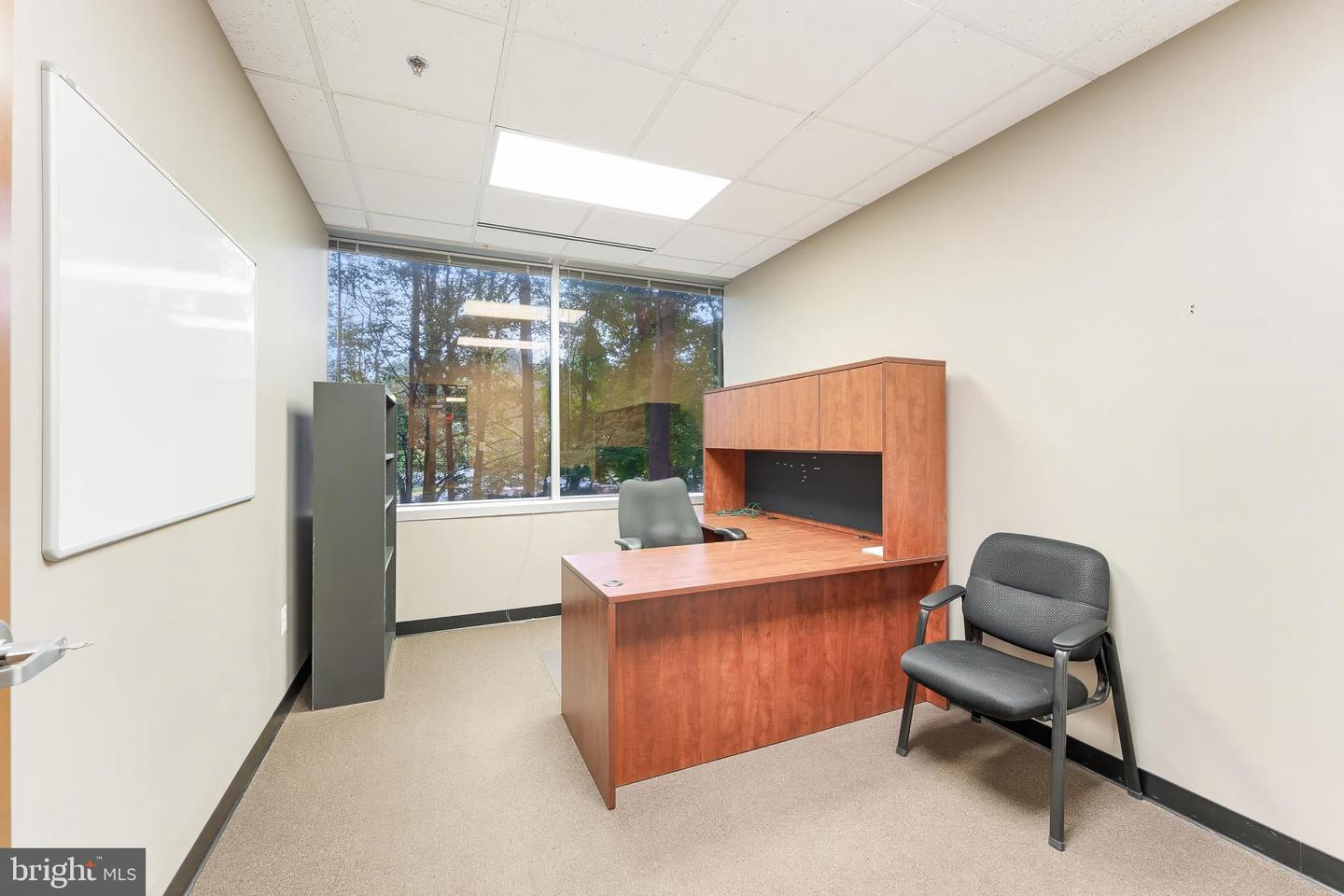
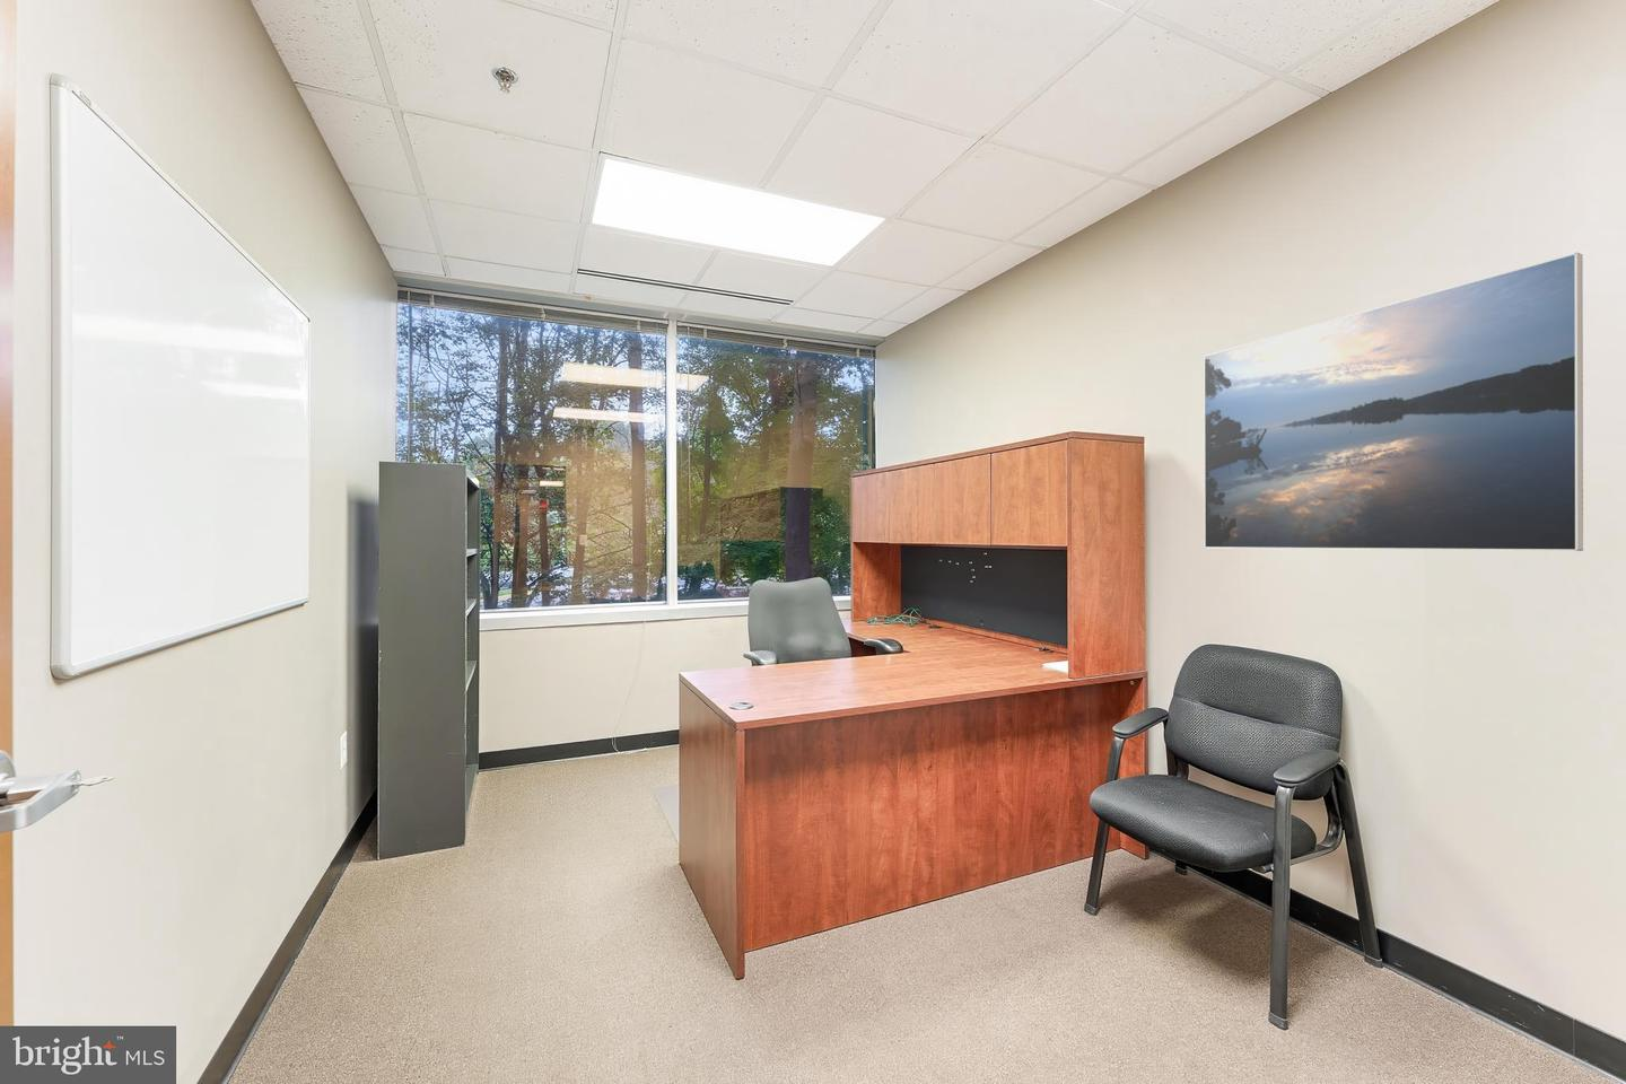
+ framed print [1203,250,1584,552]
